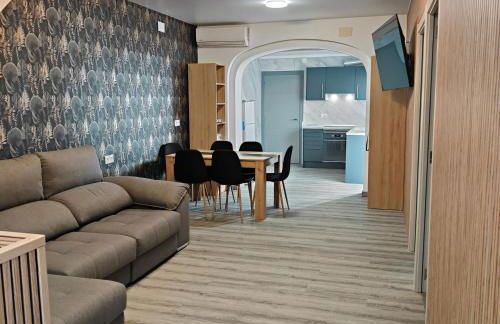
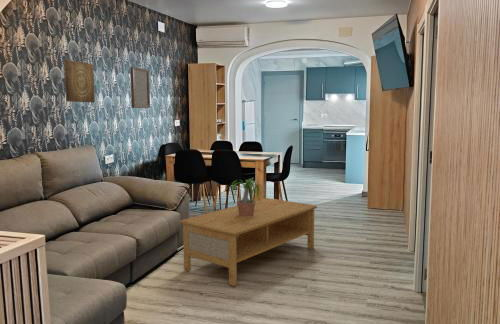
+ coffee table [178,197,318,287]
+ home mirror [129,66,151,109]
+ potted plant [228,178,265,217]
+ wall art [63,59,96,103]
